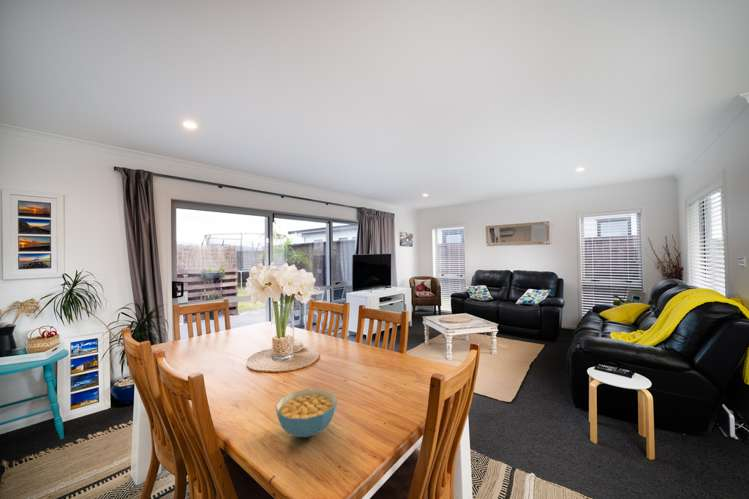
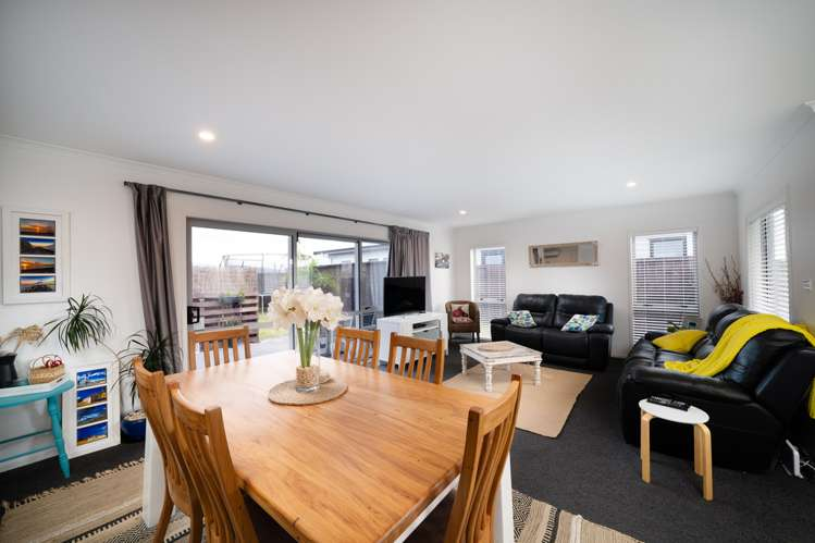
- cereal bowl [275,387,338,438]
